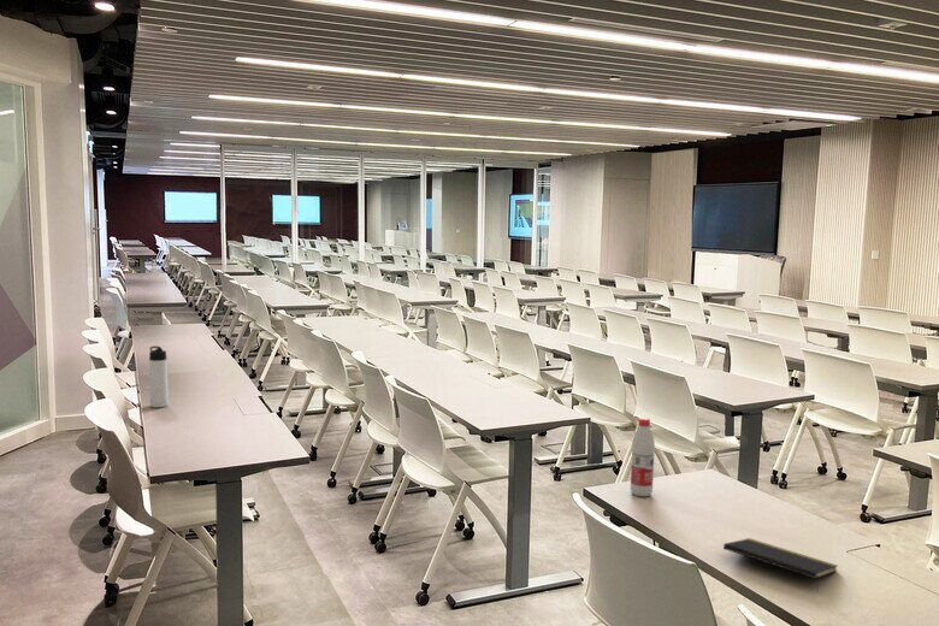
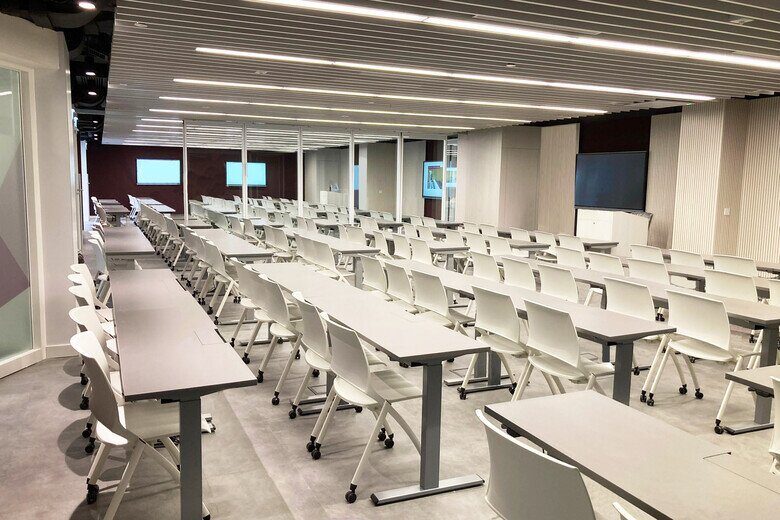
- thermos bottle [148,346,170,408]
- water bottle [630,417,656,498]
- notepad [722,537,839,593]
